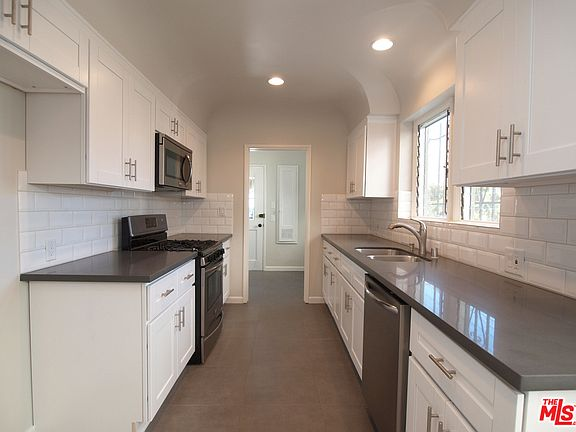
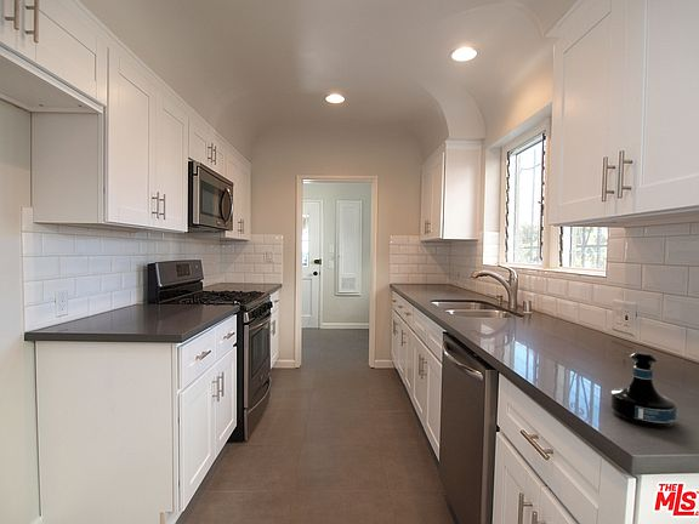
+ tequila bottle [609,351,677,428]
